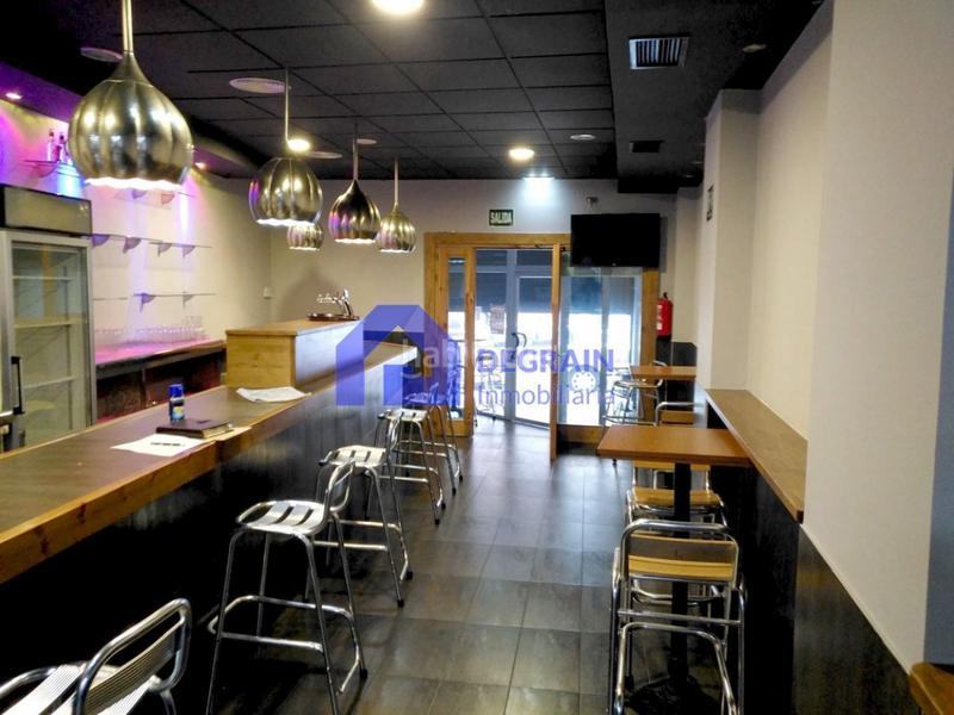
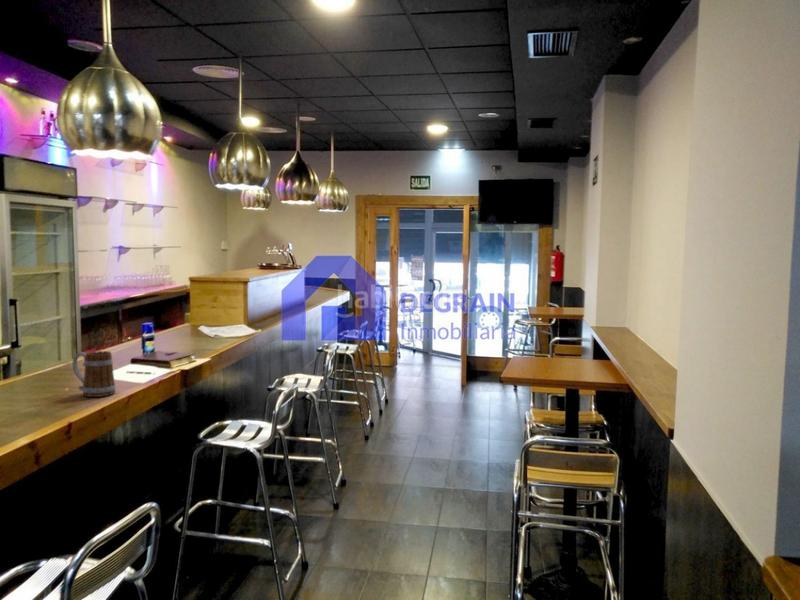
+ mug [71,350,117,398]
